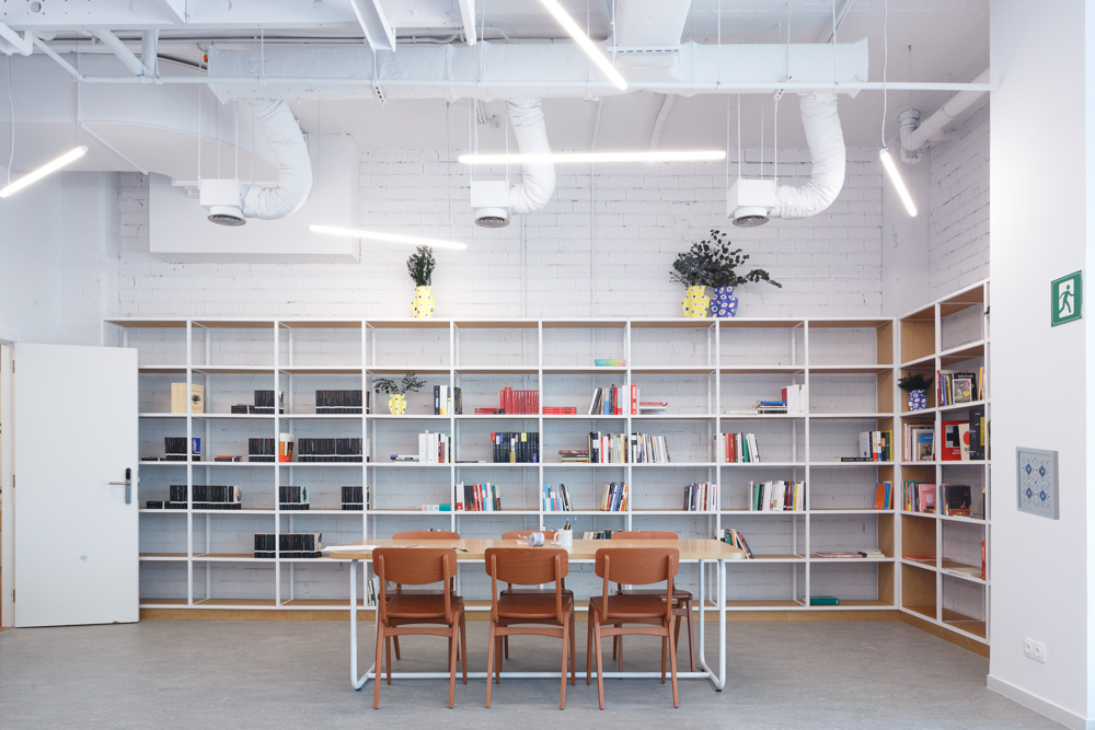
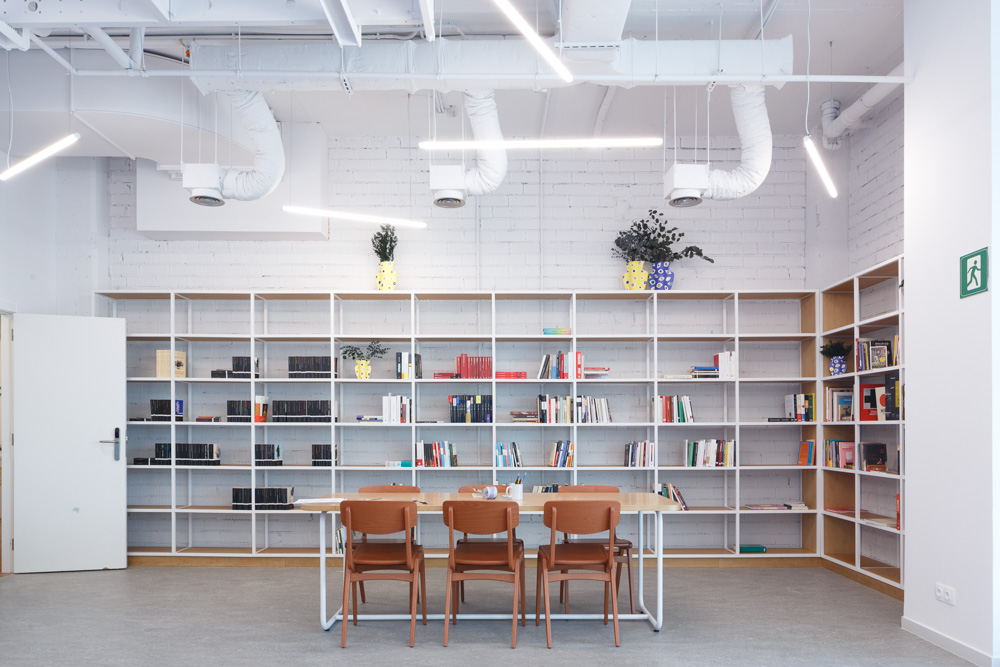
- wall art [1015,445,1061,521]
